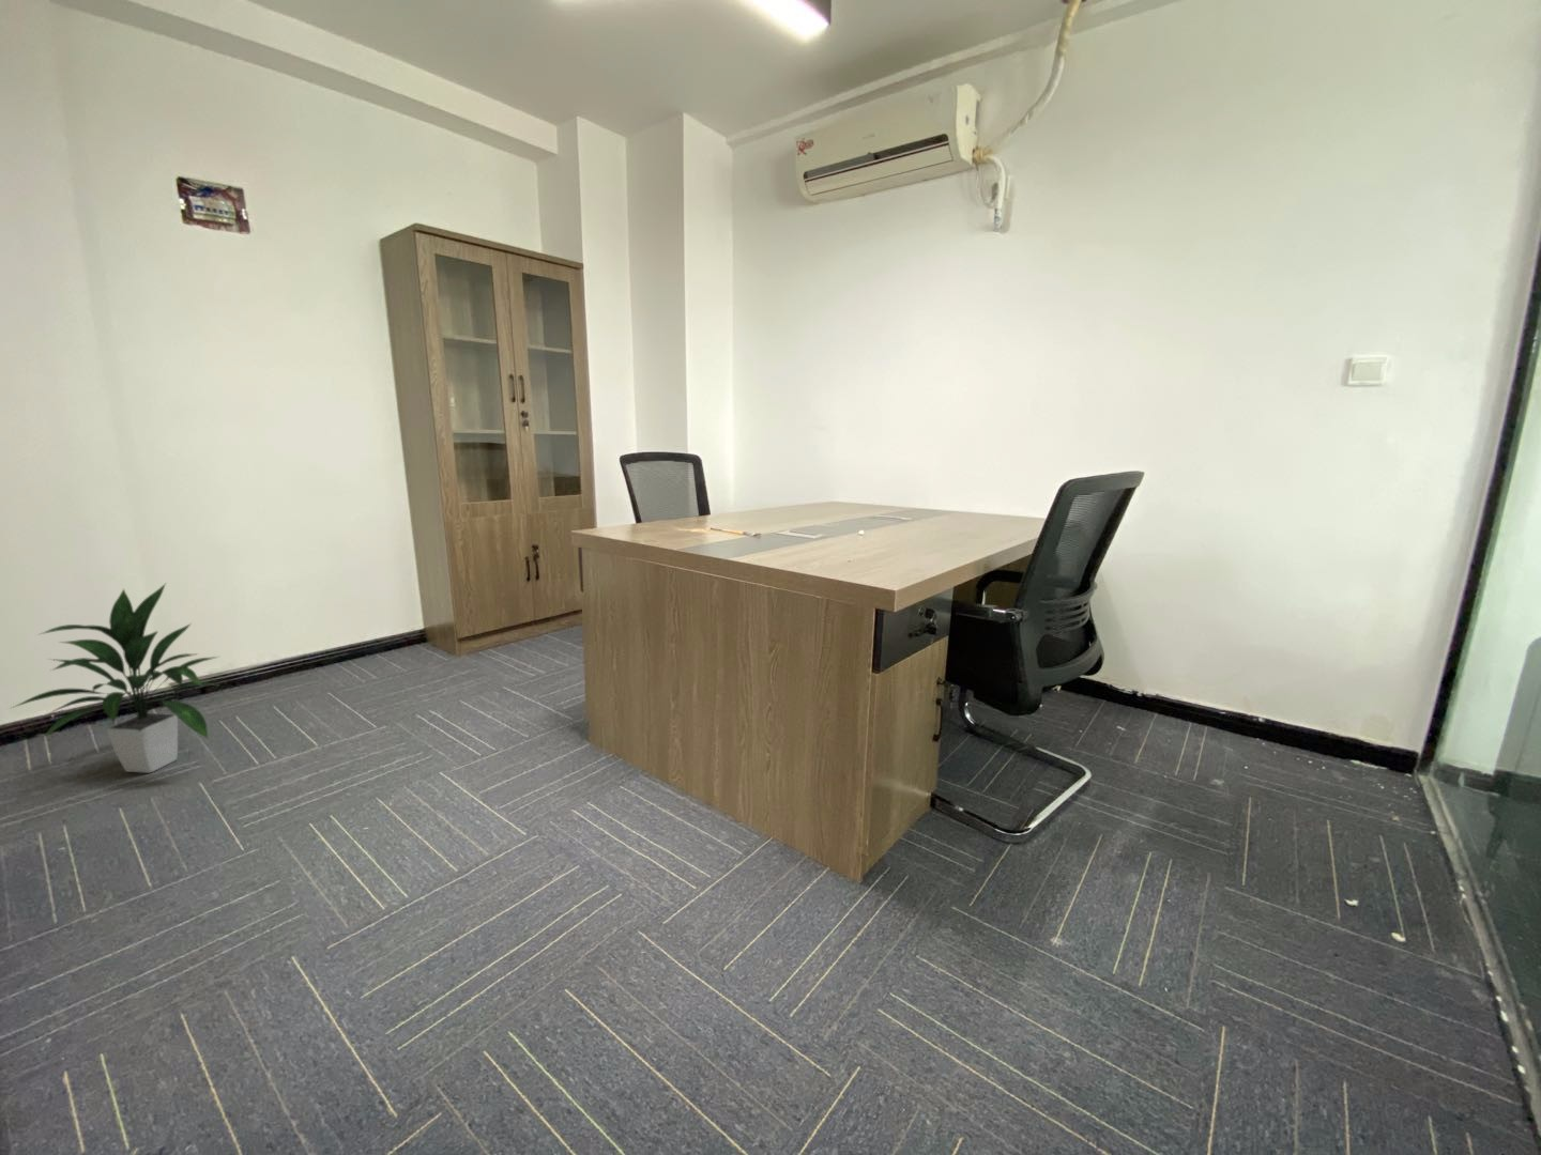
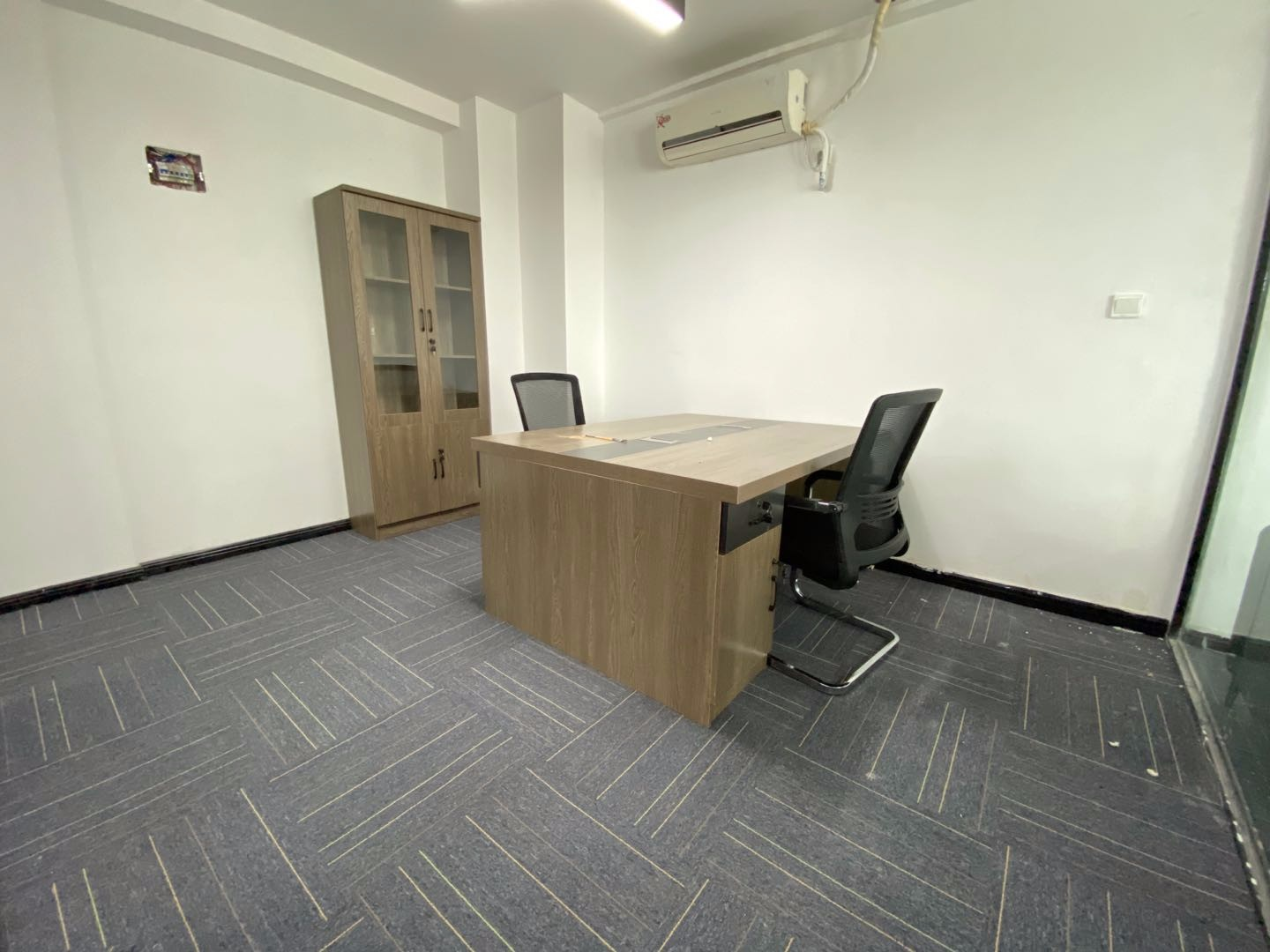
- indoor plant [7,582,220,774]
